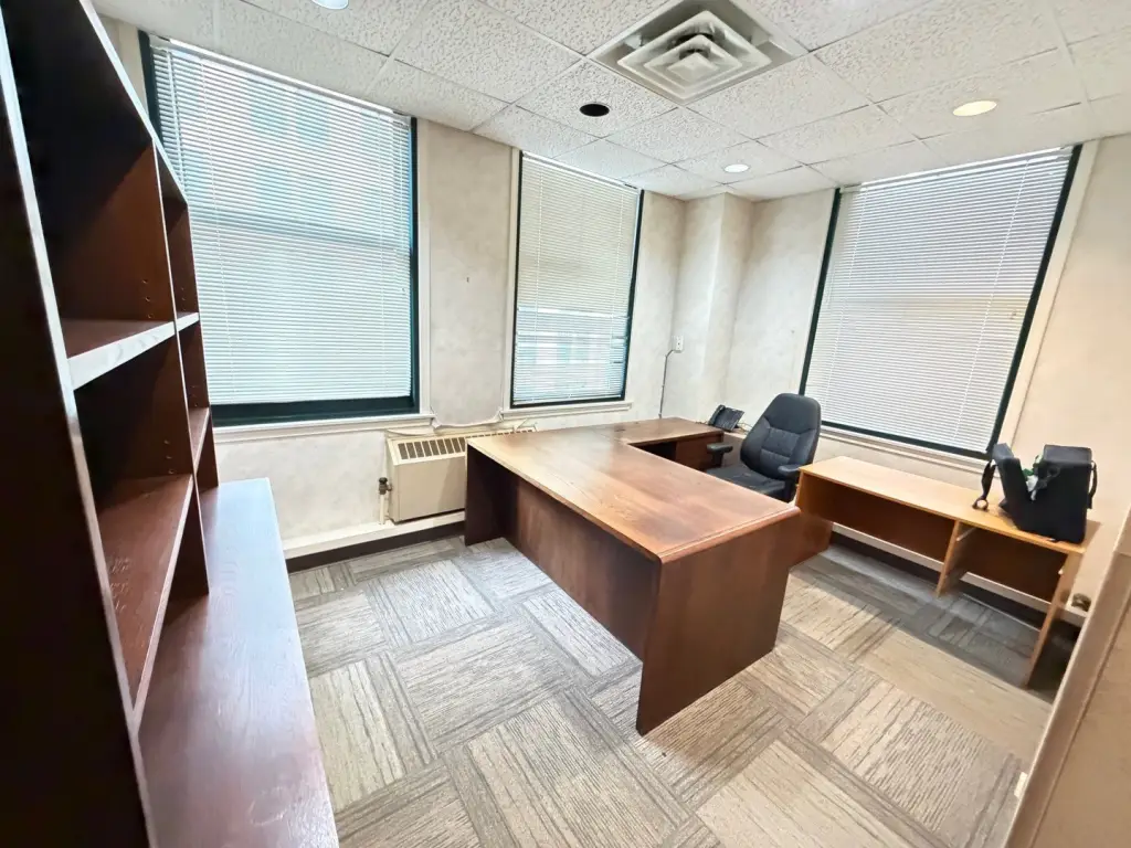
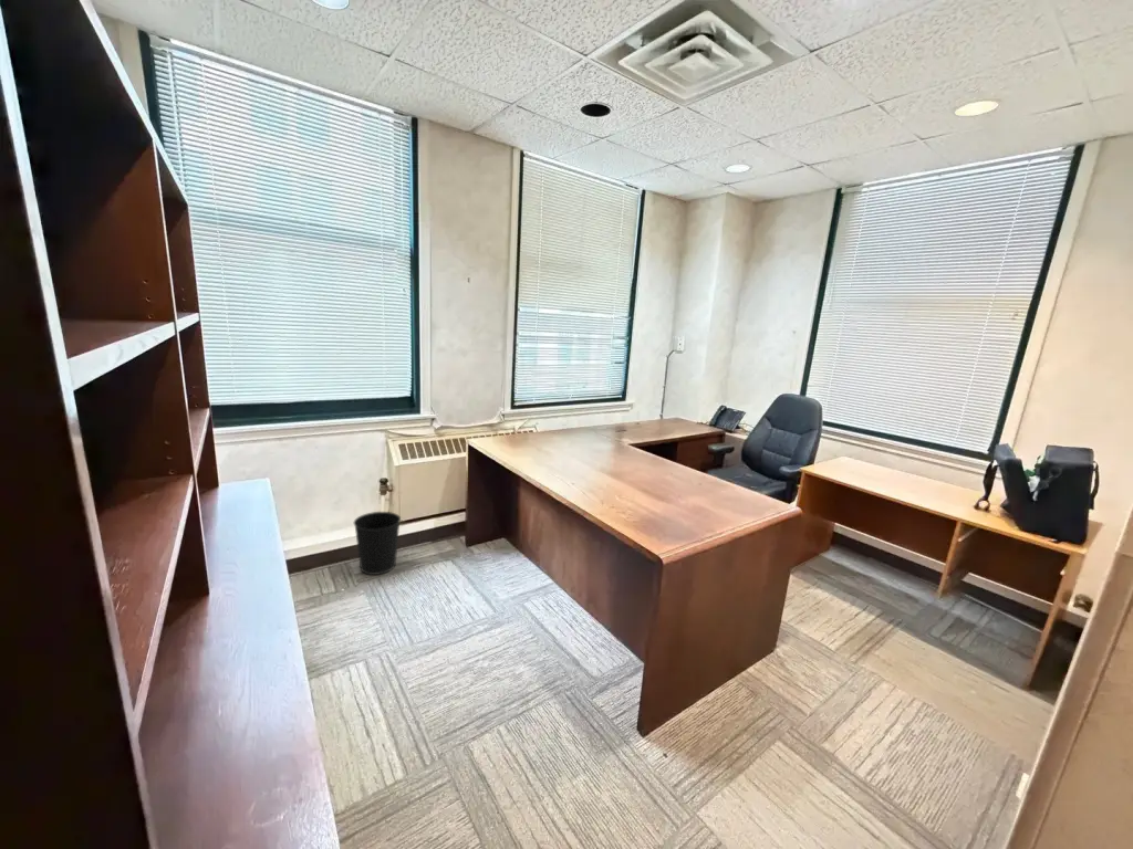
+ wastebasket [353,511,402,576]
